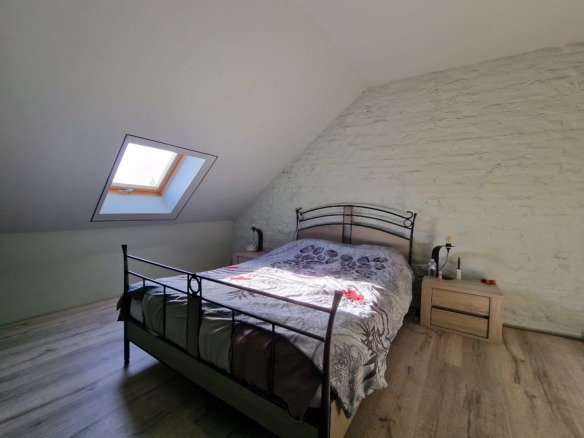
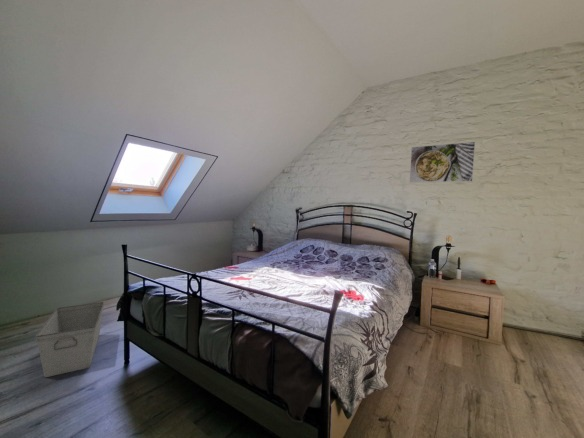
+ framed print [409,141,476,184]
+ storage bin [35,301,105,378]
